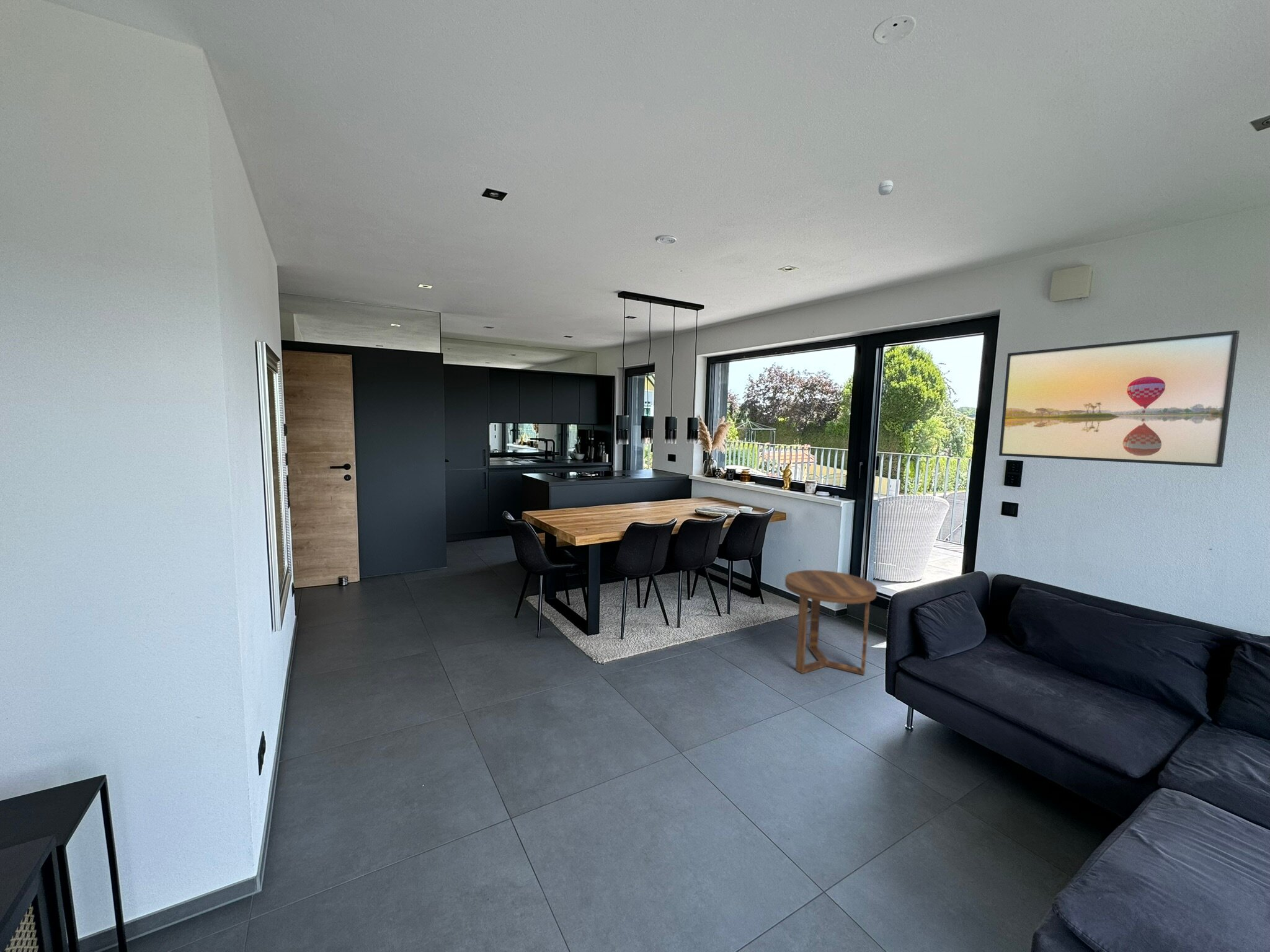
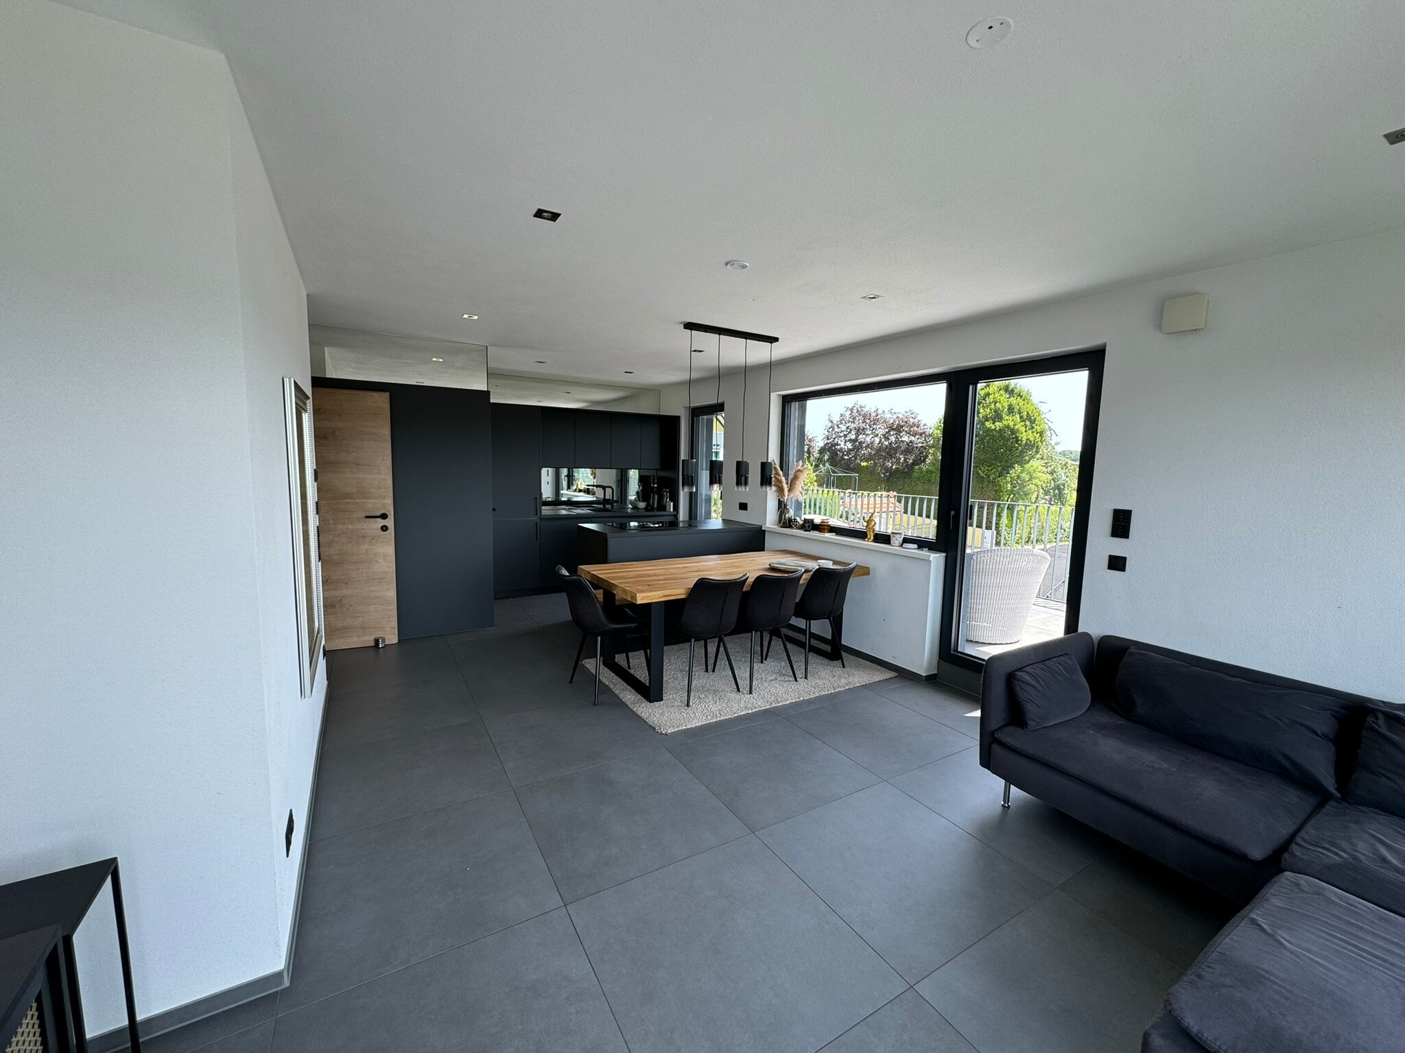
- smoke detector [878,180,894,196]
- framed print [998,330,1240,467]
- side table [784,570,877,676]
